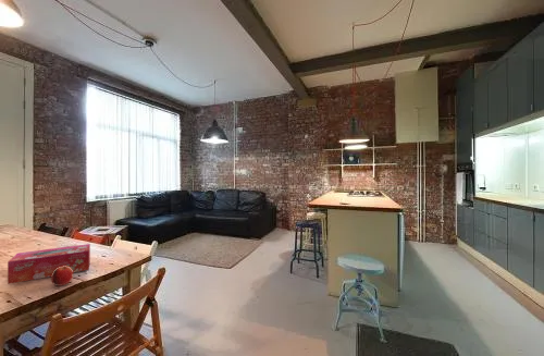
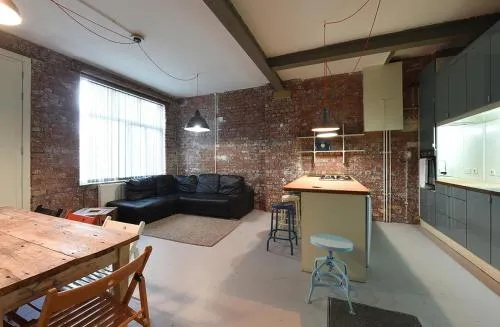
- tissue box [7,243,91,285]
- fruit [50,266,74,287]
